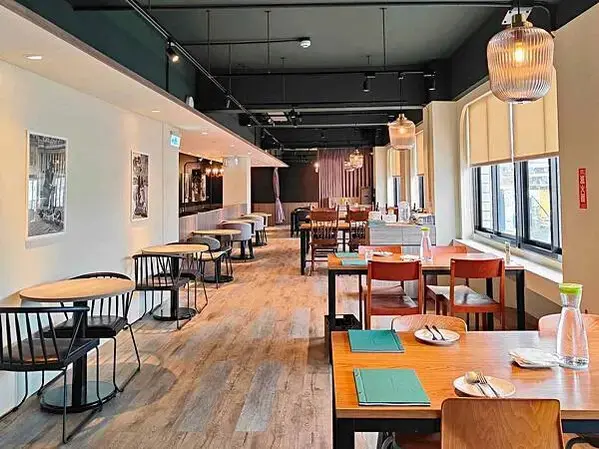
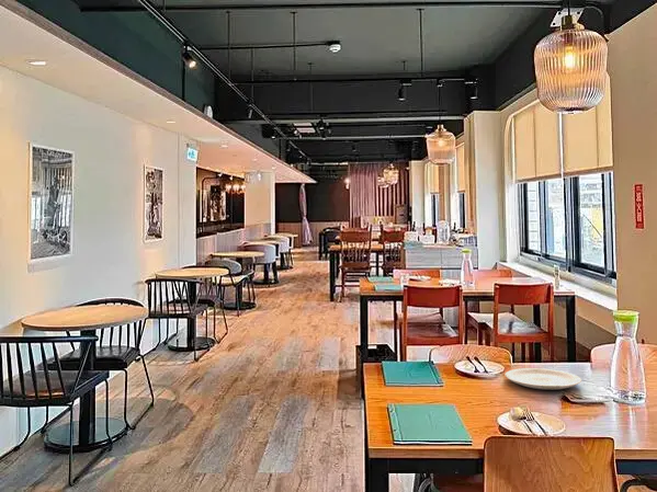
+ plate [503,367,582,391]
